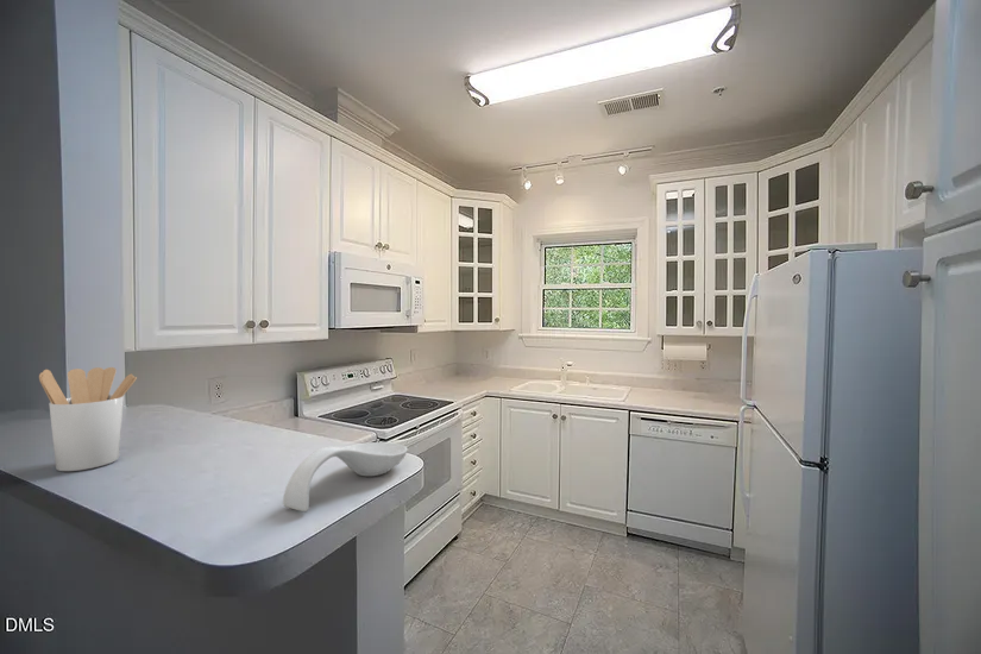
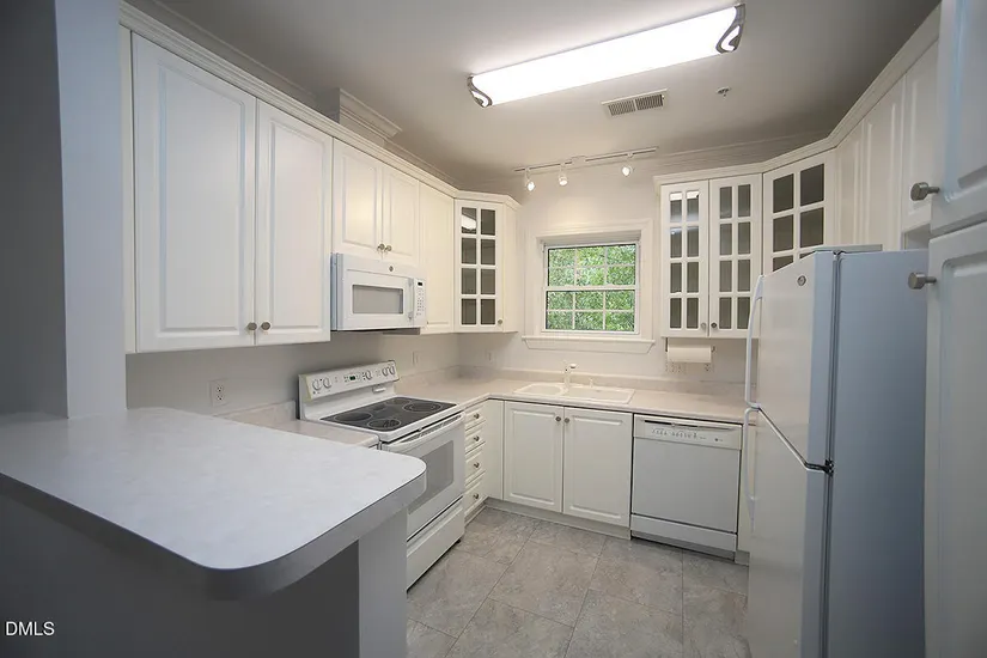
- spoon rest [282,441,409,512]
- utensil holder [38,366,138,472]
